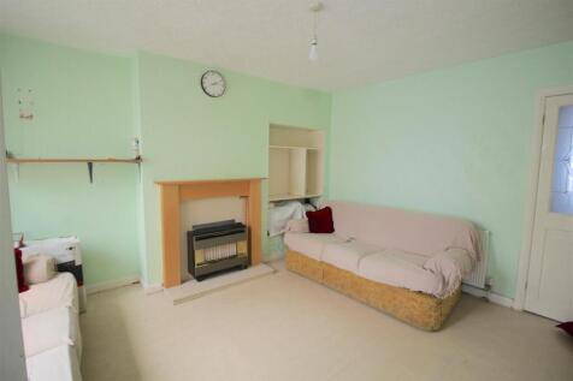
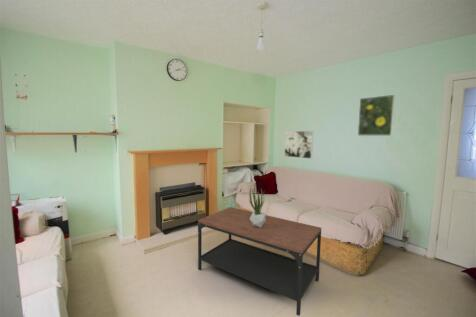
+ coffee table [197,206,322,317]
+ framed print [357,94,396,137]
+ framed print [283,130,314,160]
+ potted plant [248,186,266,228]
